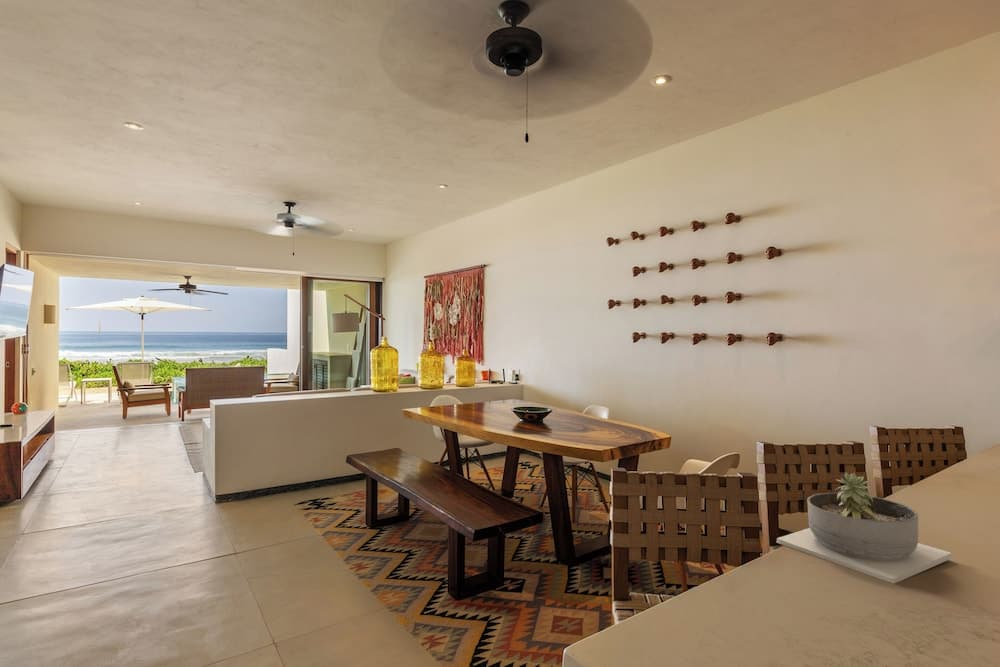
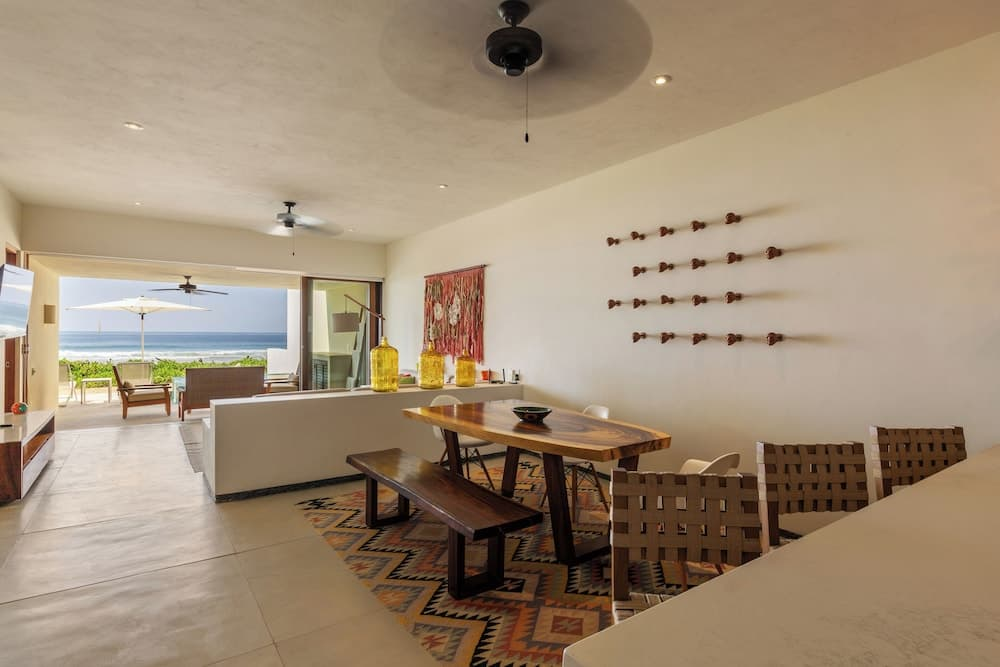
- succulent planter [776,471,953,585]
